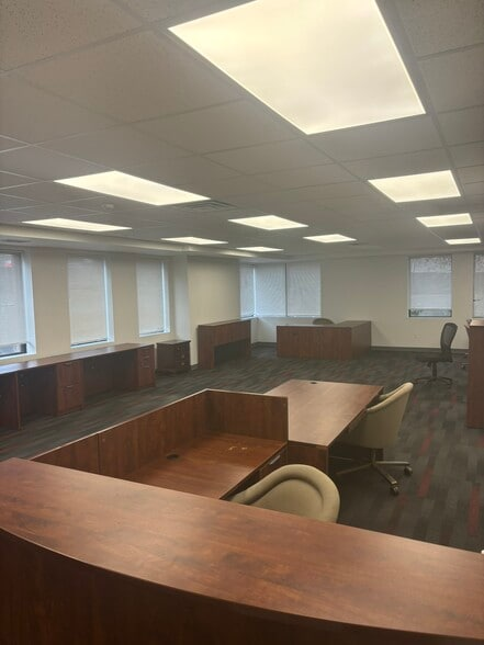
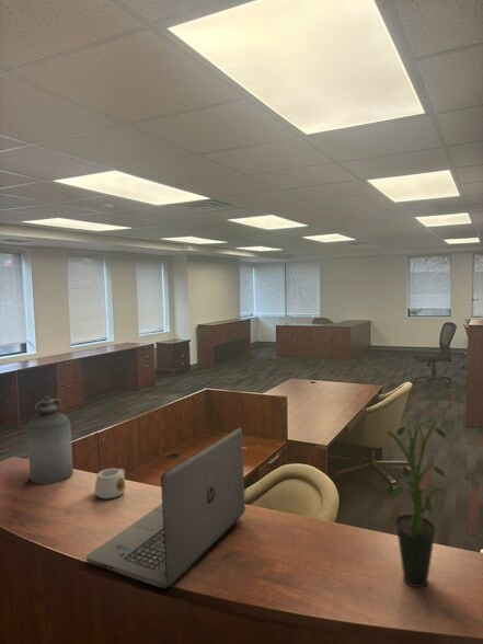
+ mug [94,468,127,499]
+ laptop [85,427,246,589]
+ potted plant [386,415,455,588]
+ bottle [26,395,74,485]
